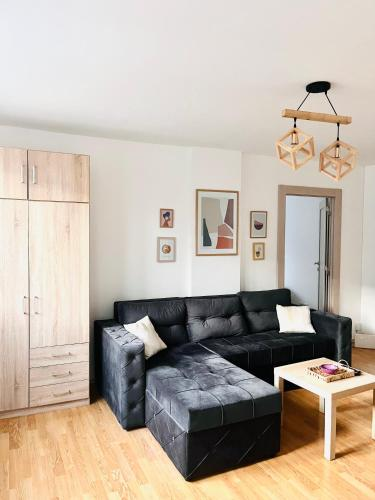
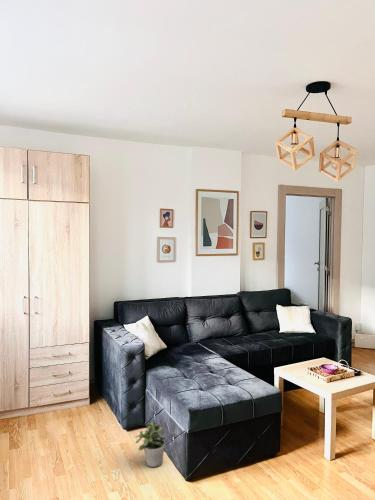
+ potted plant [134,421,167,468]
